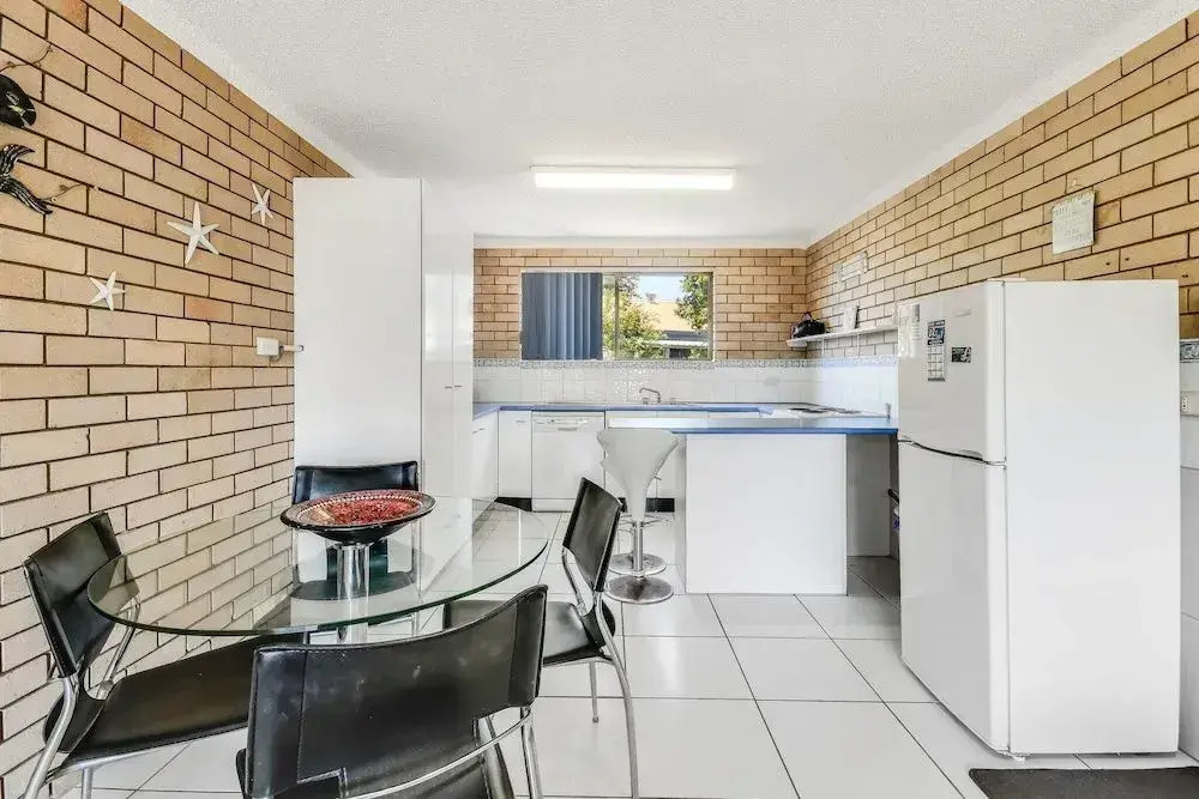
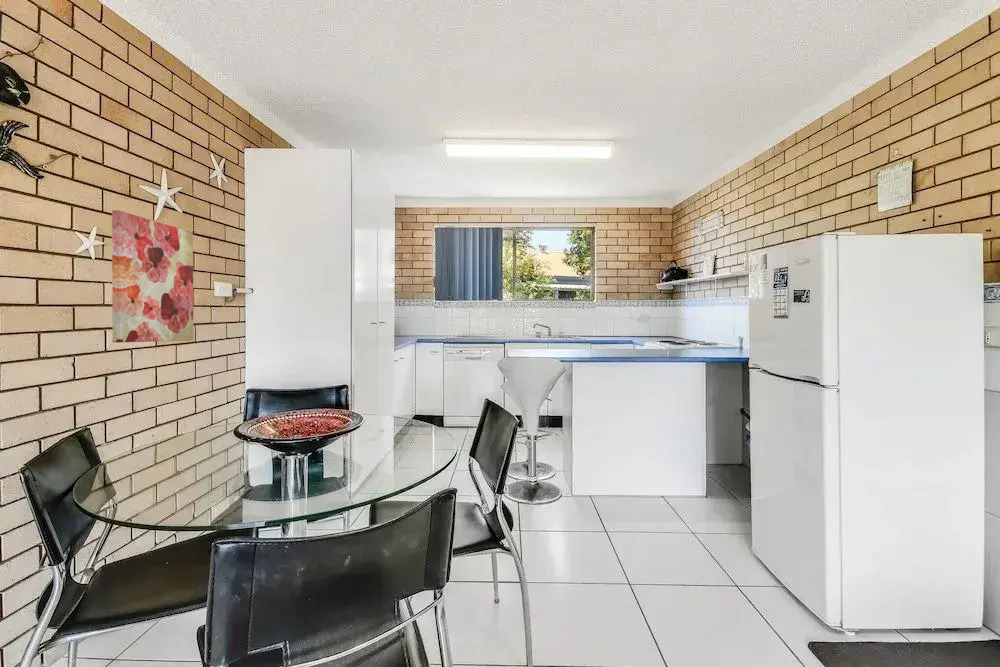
+ wall art [111,209,194,344]
